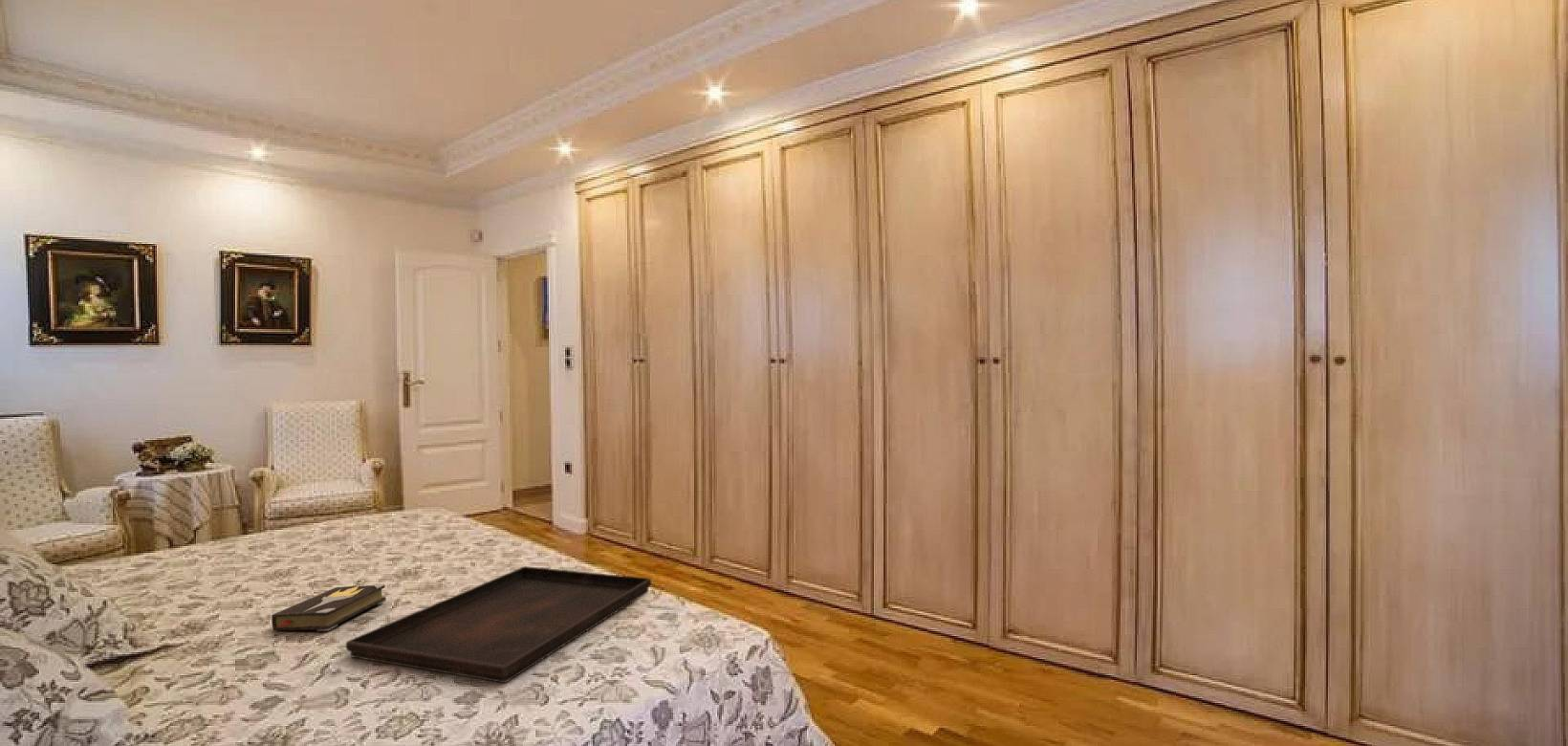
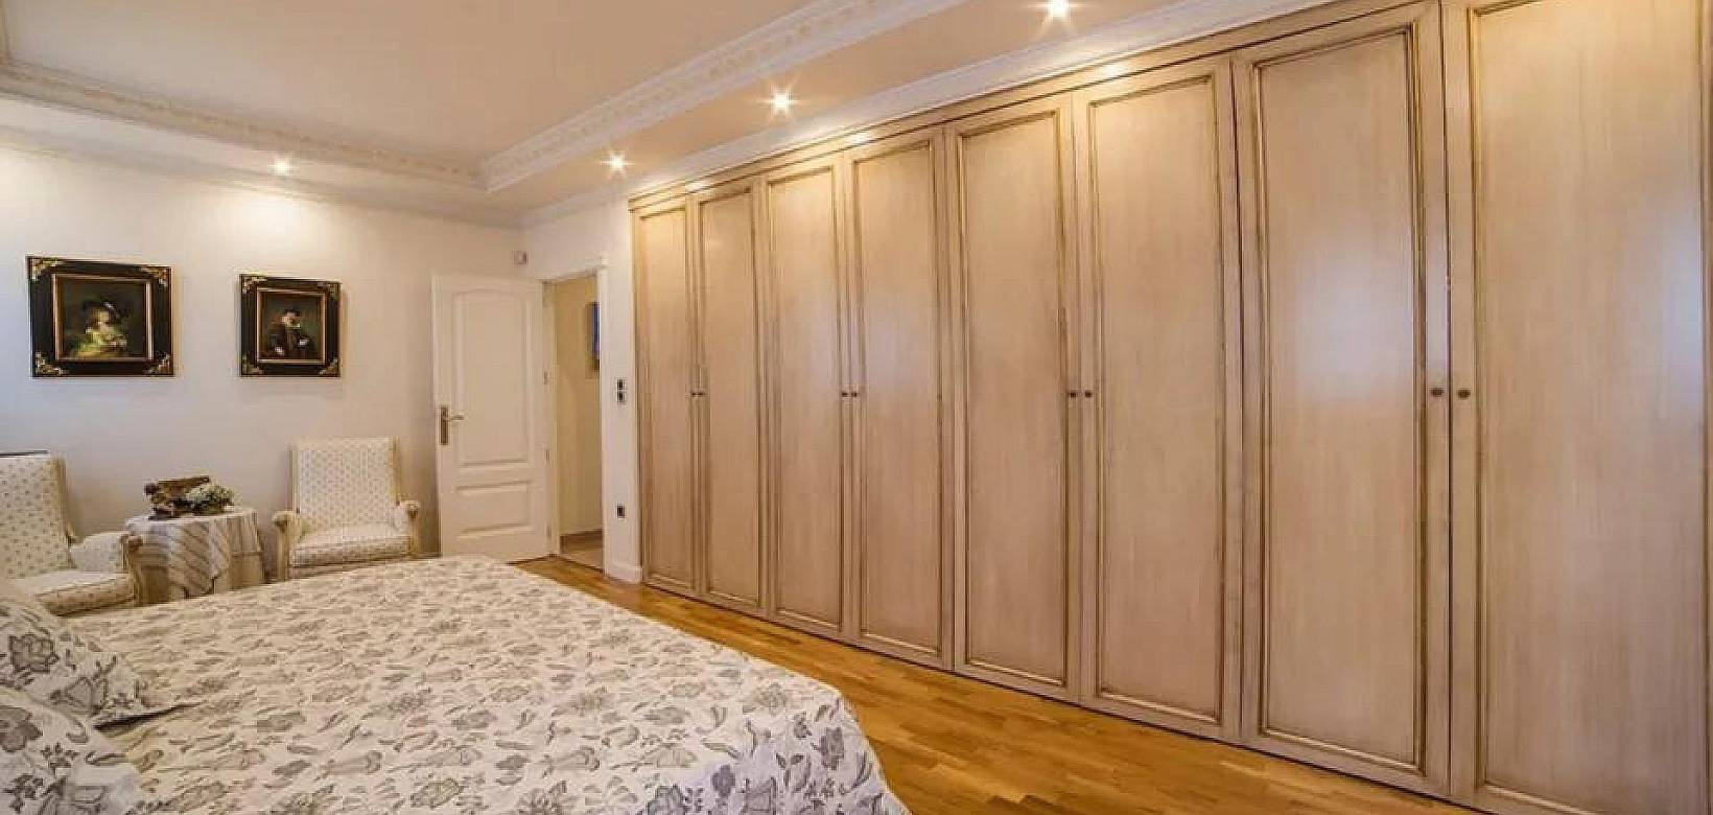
- serving tray [345,565,652,684]
- hardback book [271,582,387,632]
